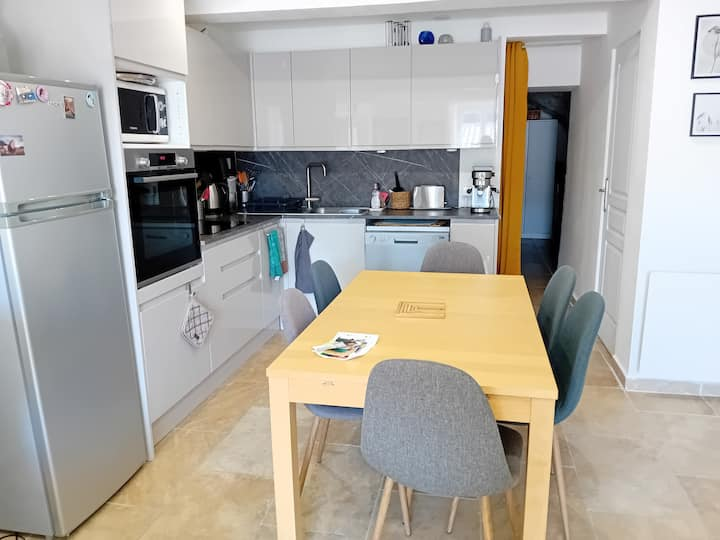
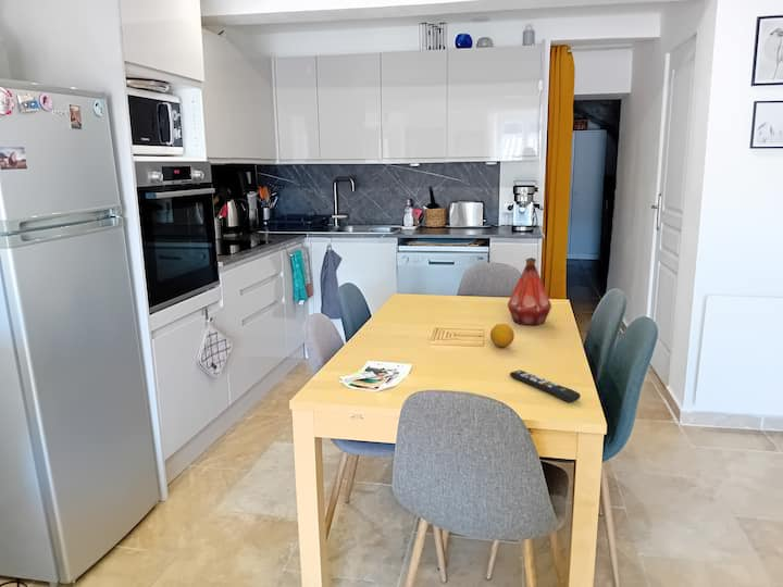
+ bottle [506,257,552,326]
+ fruit [489,323,515,348]
+ remote control [509,369,582,403]
